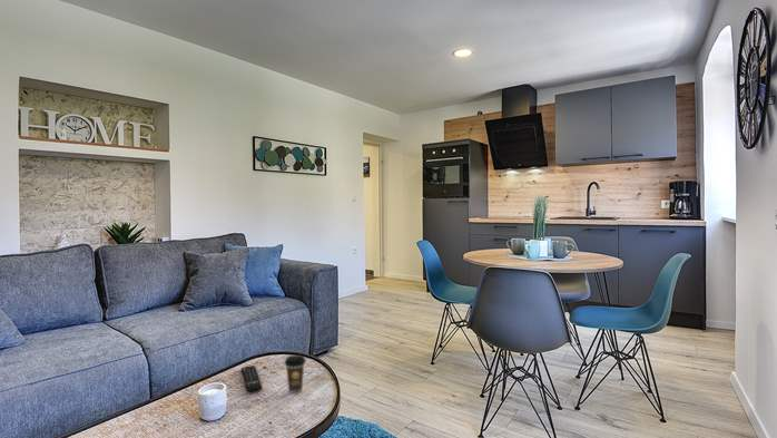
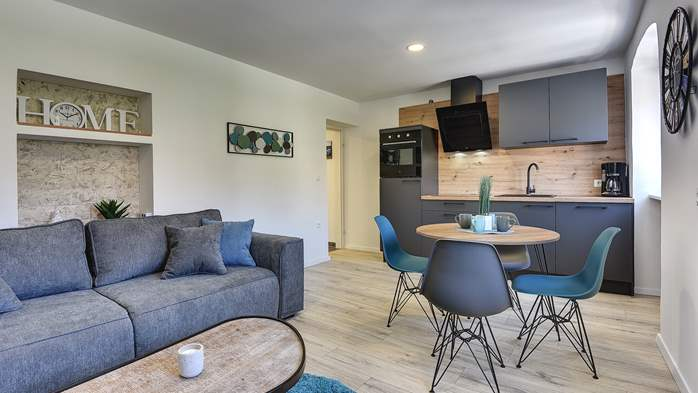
- remote control [240,364,263,393]
- coffee cup [284,353,307,395]
